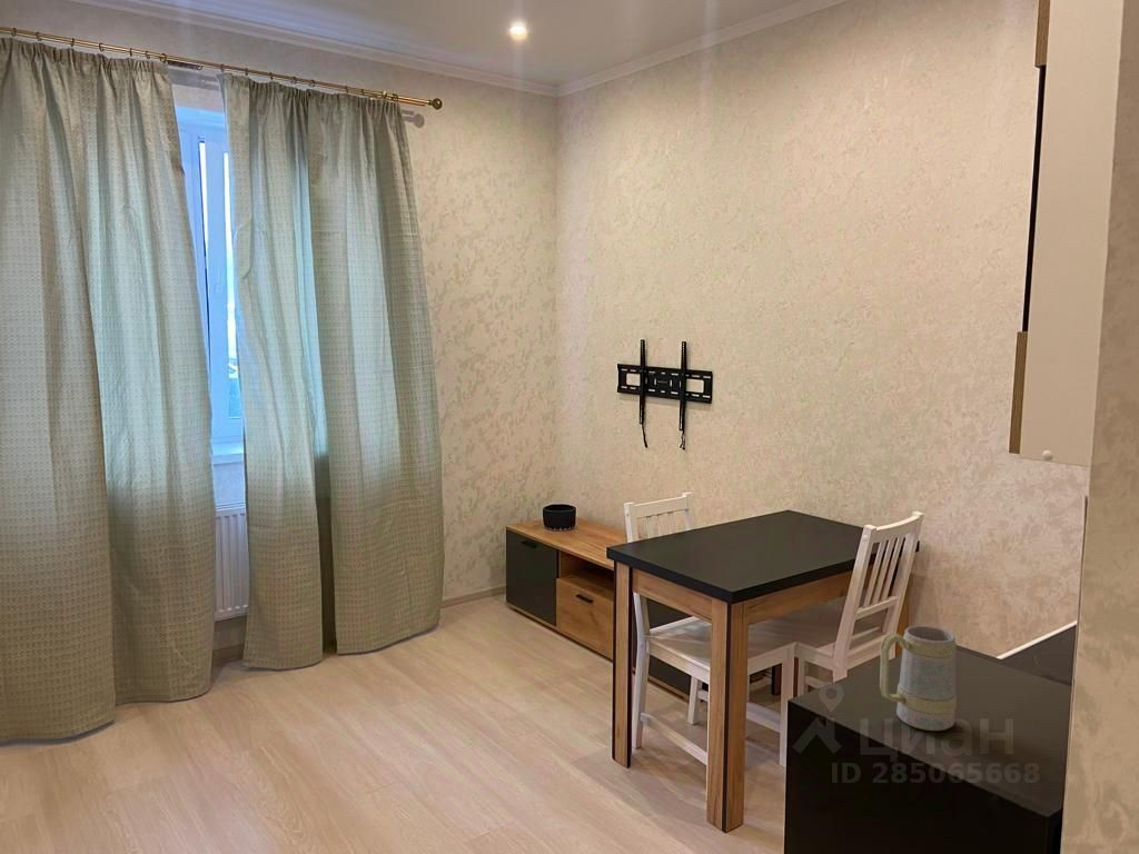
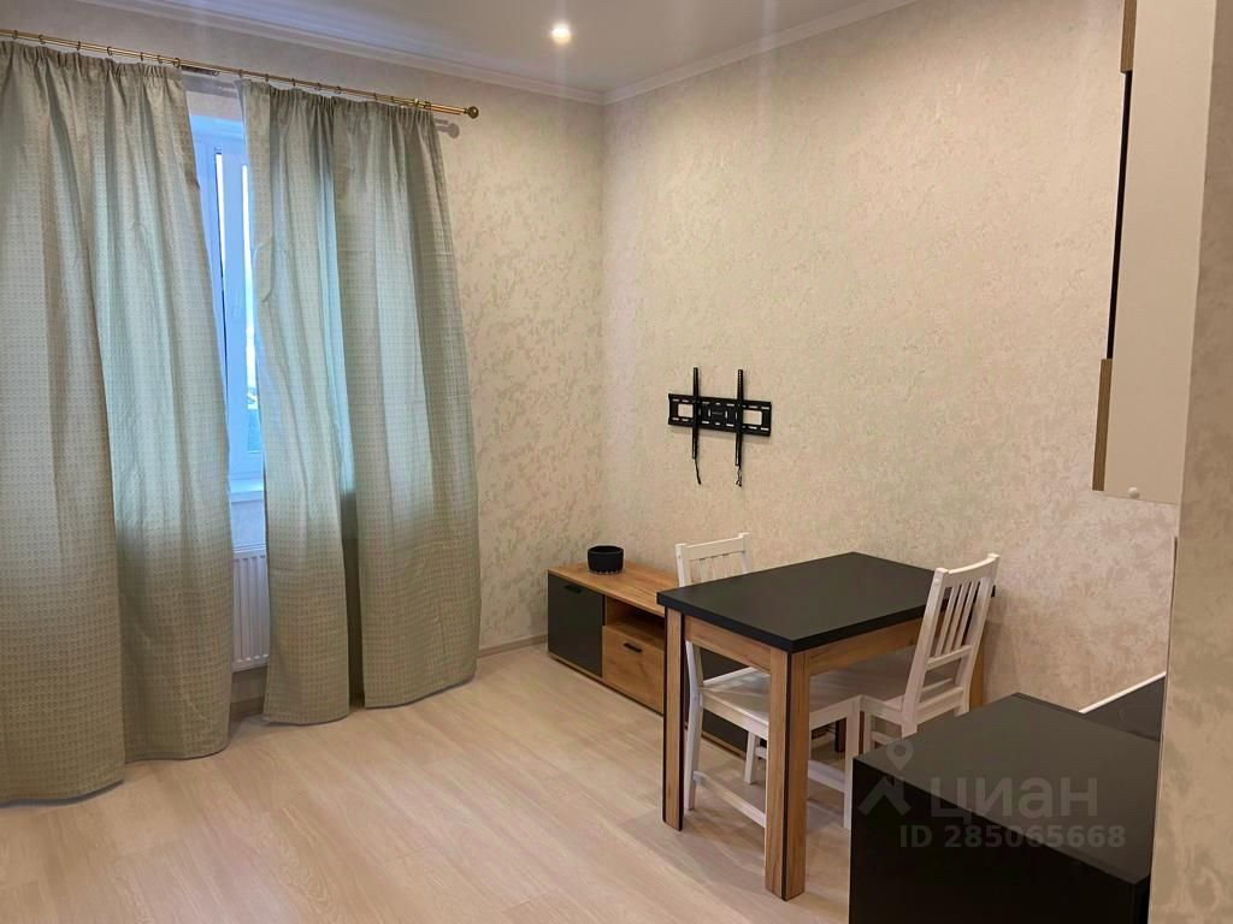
- mug [879,625,958,732]
